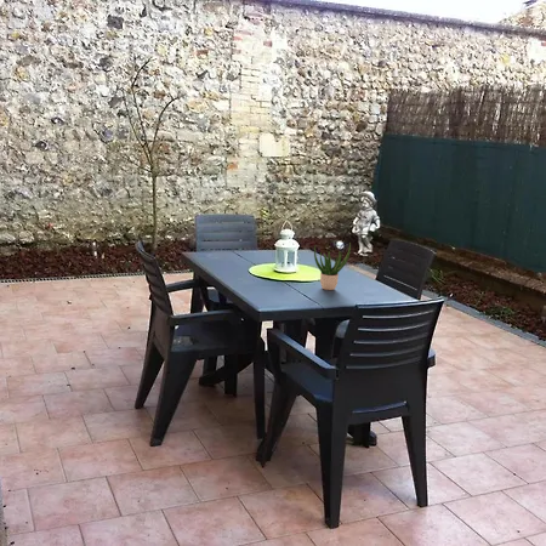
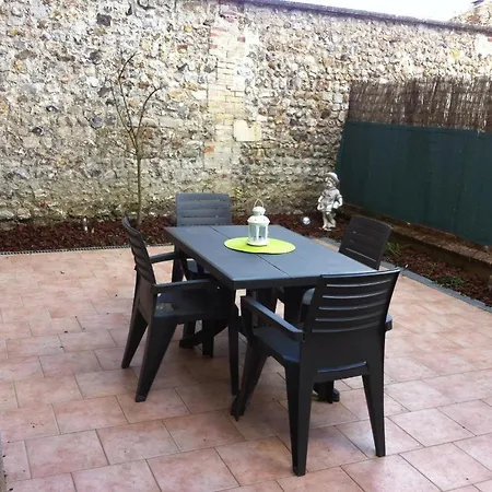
- potted plant [313,241,352,291]
